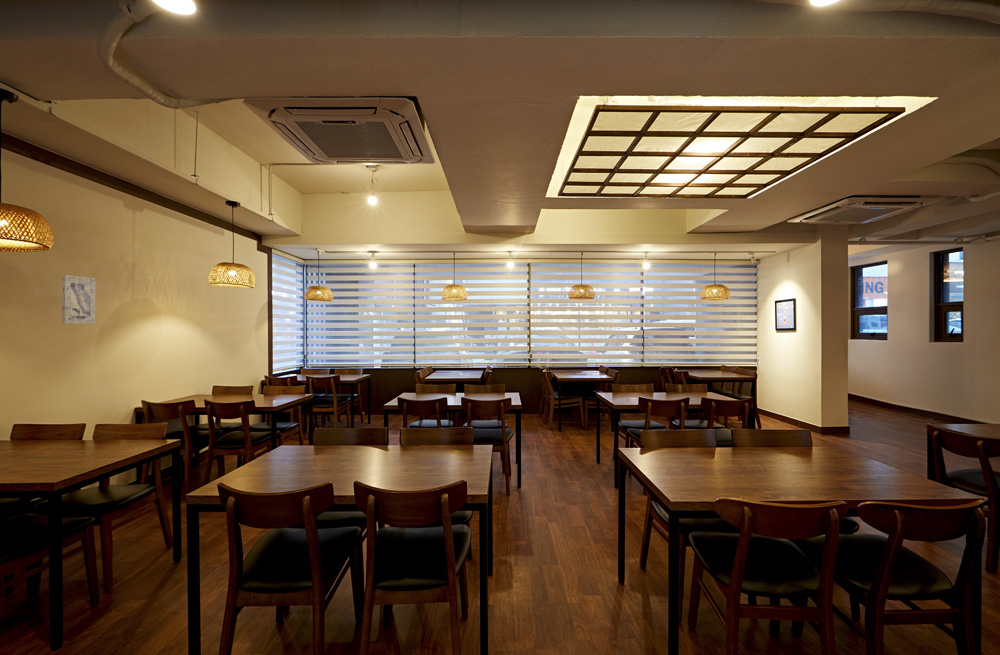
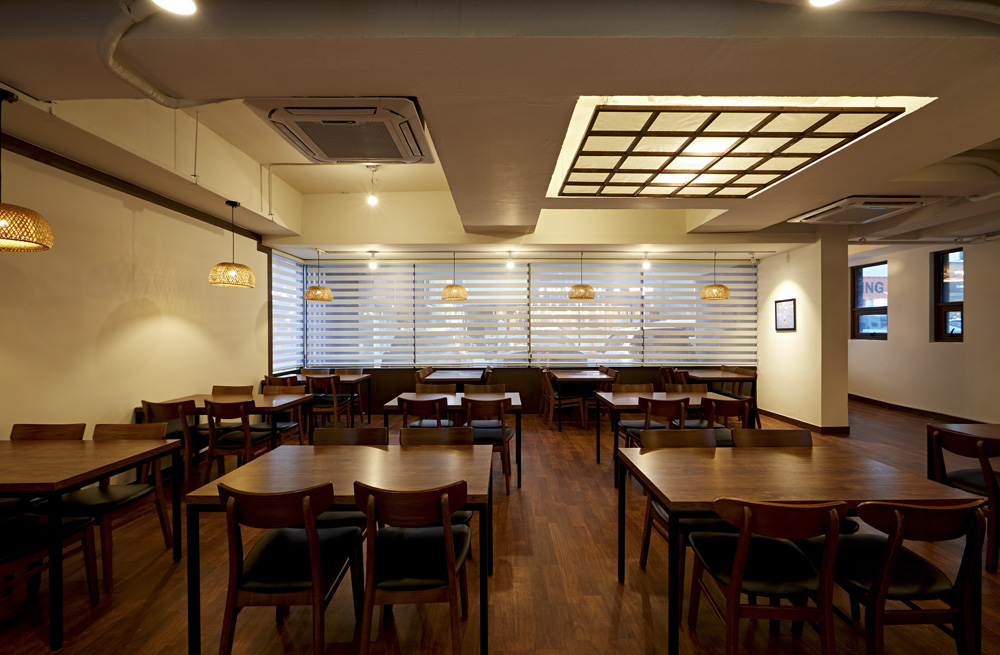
- wall art [61,274,96,325]
